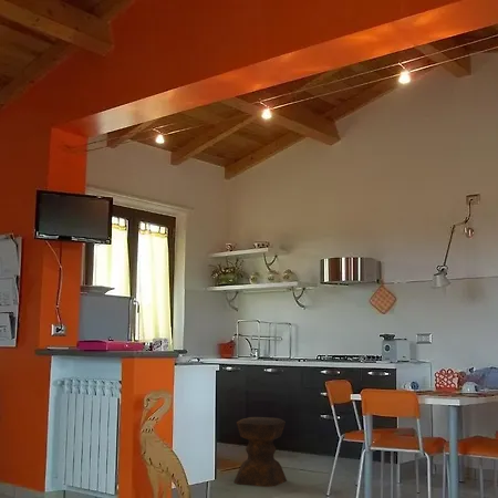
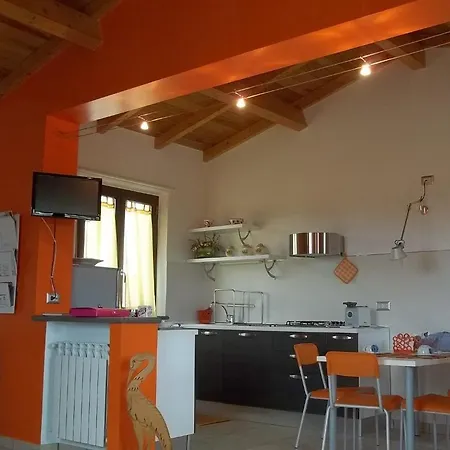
- stool [234,416,288,488]
